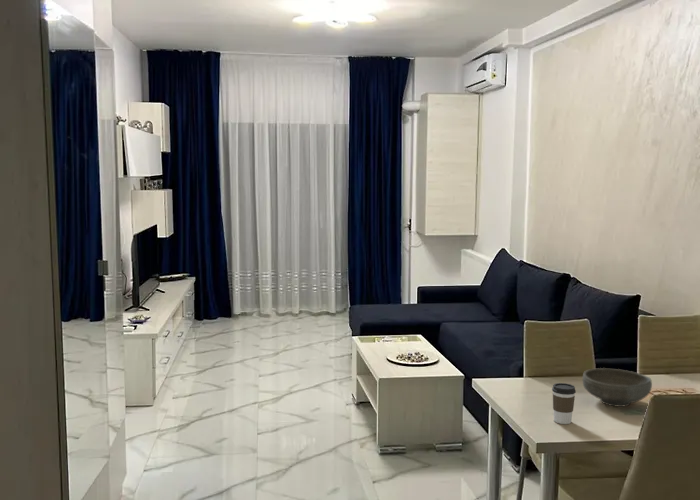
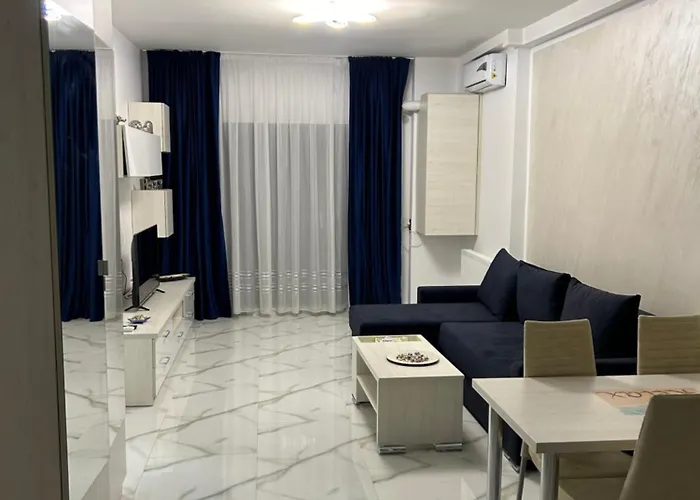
- bowl [582,367,653,408]
- coffee cup [551,382,577,425]
